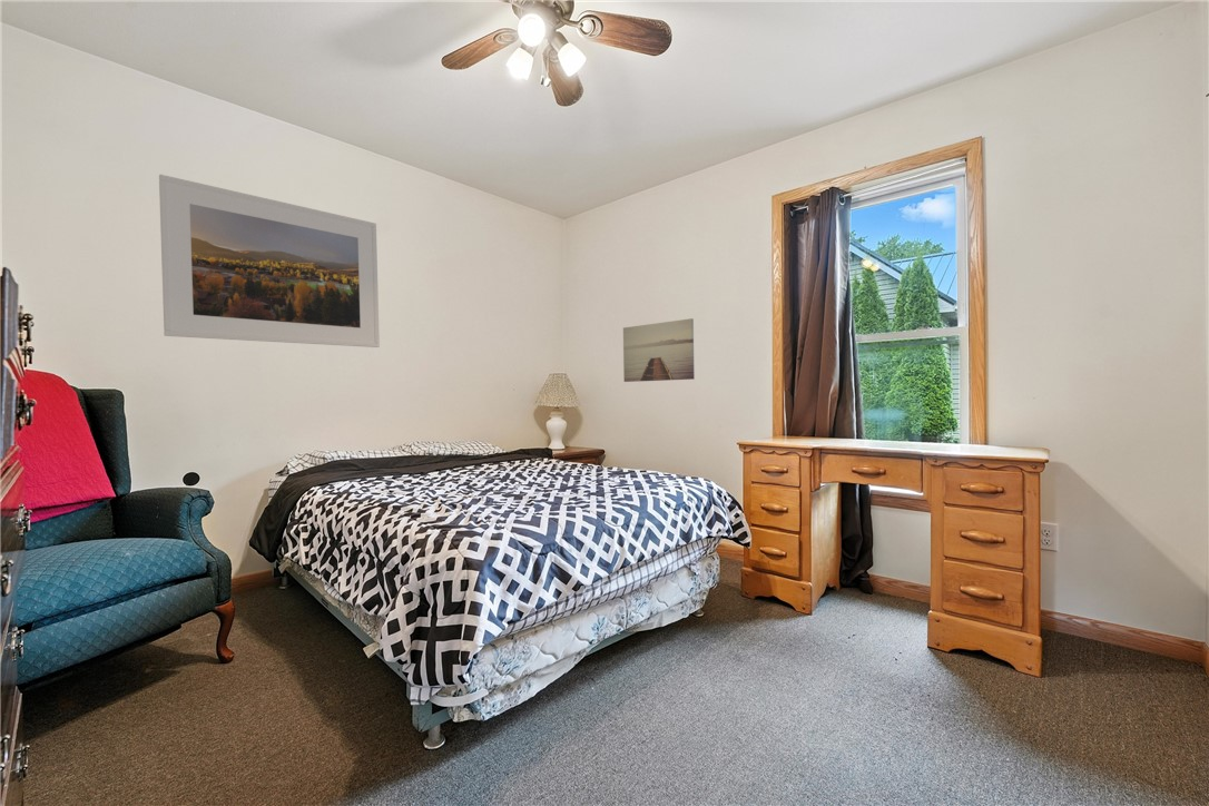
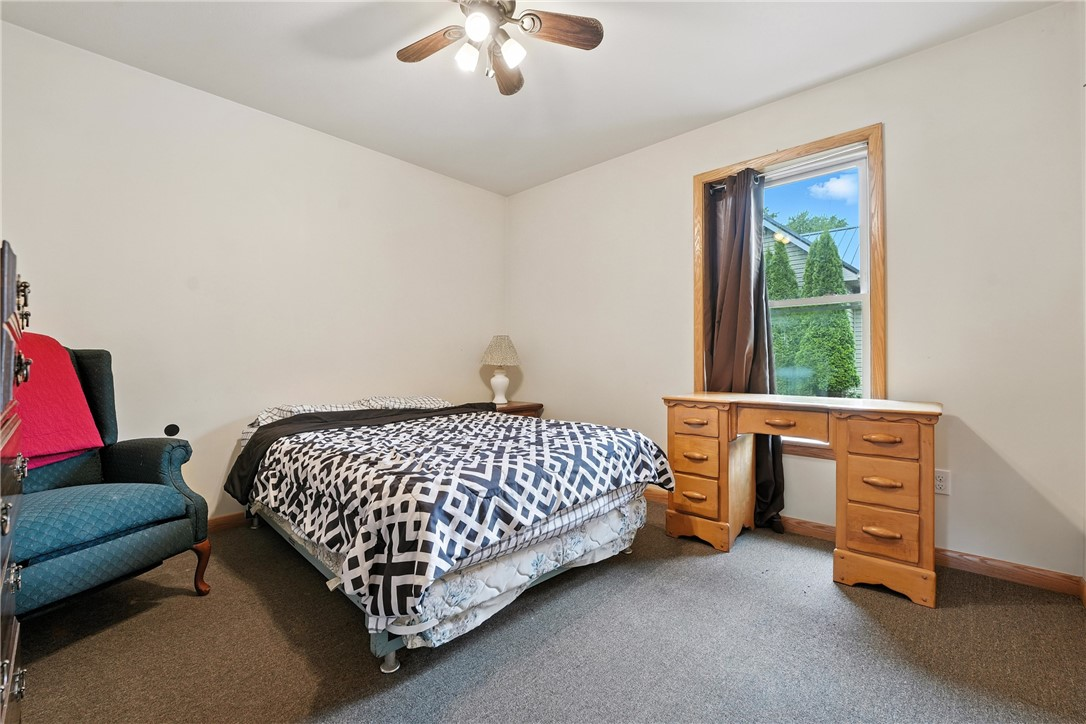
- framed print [158,174,381,348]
- wall art [622,317,696,383]
